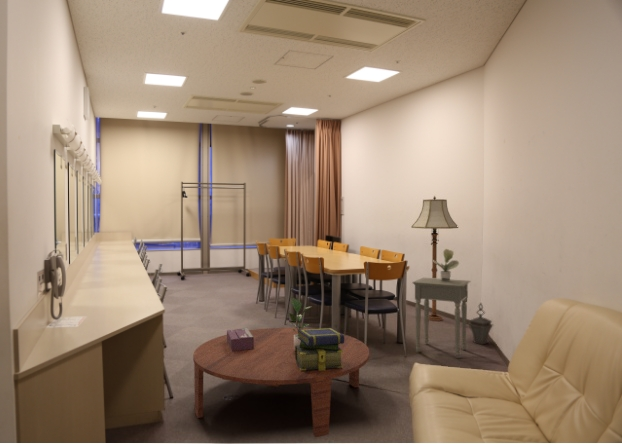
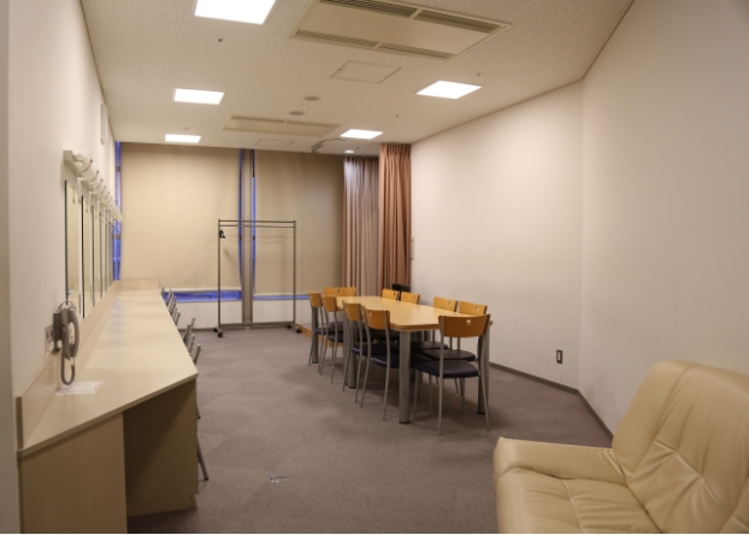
- side table [412,277,471,359]
- floor lamp [410,195,459,322]
- potted plant [433,248,460,280]
- potted plant [288,297,313,351]
- lantern [468,302,494,345]
- coffee table [192,327,370,438]
- stack of books [295,327,344,371]
- tissue box [226,327,254,351]
